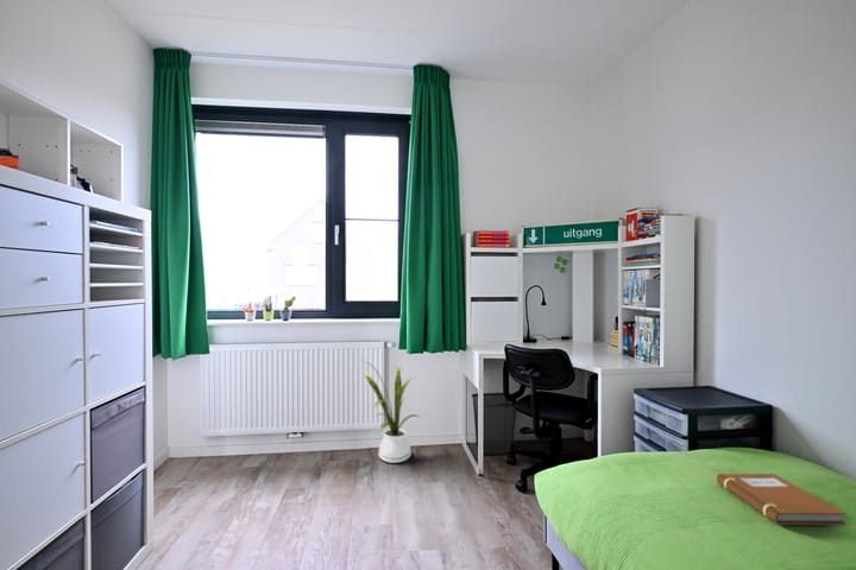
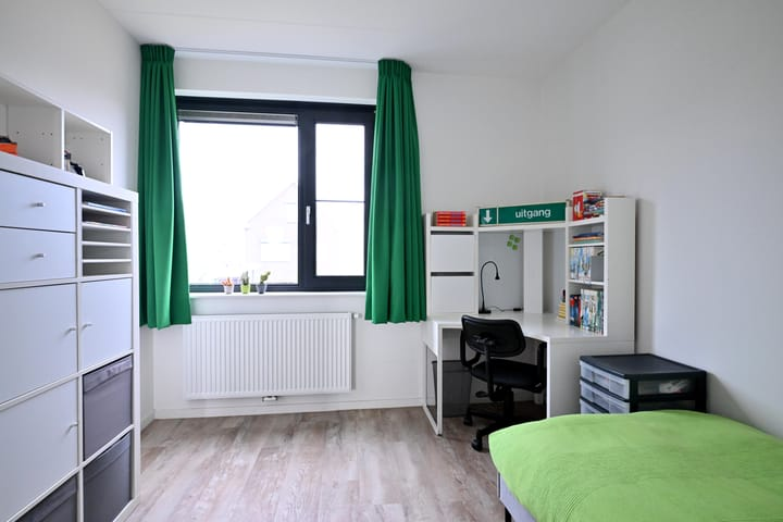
- house plant [361,360,420,464]
- notebook [716,473,848,526]
